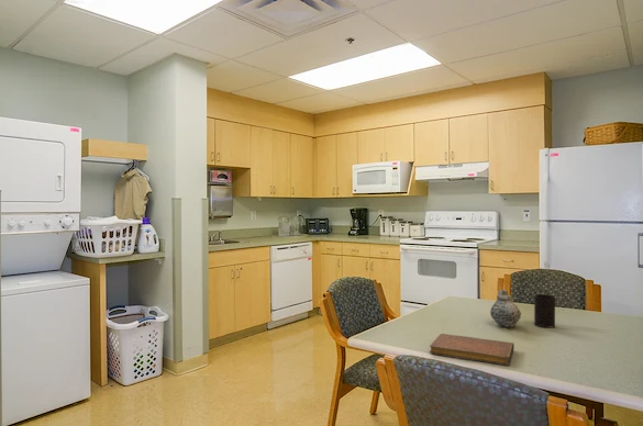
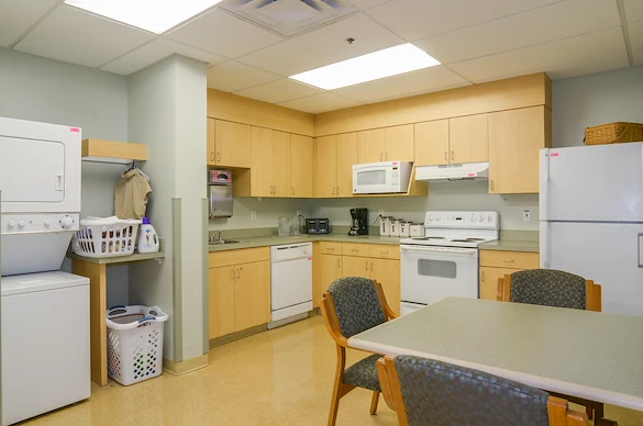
- cup [533,293,556,328]
- notebook [429,333,515,367]
- teapot [489,289,522,328]
